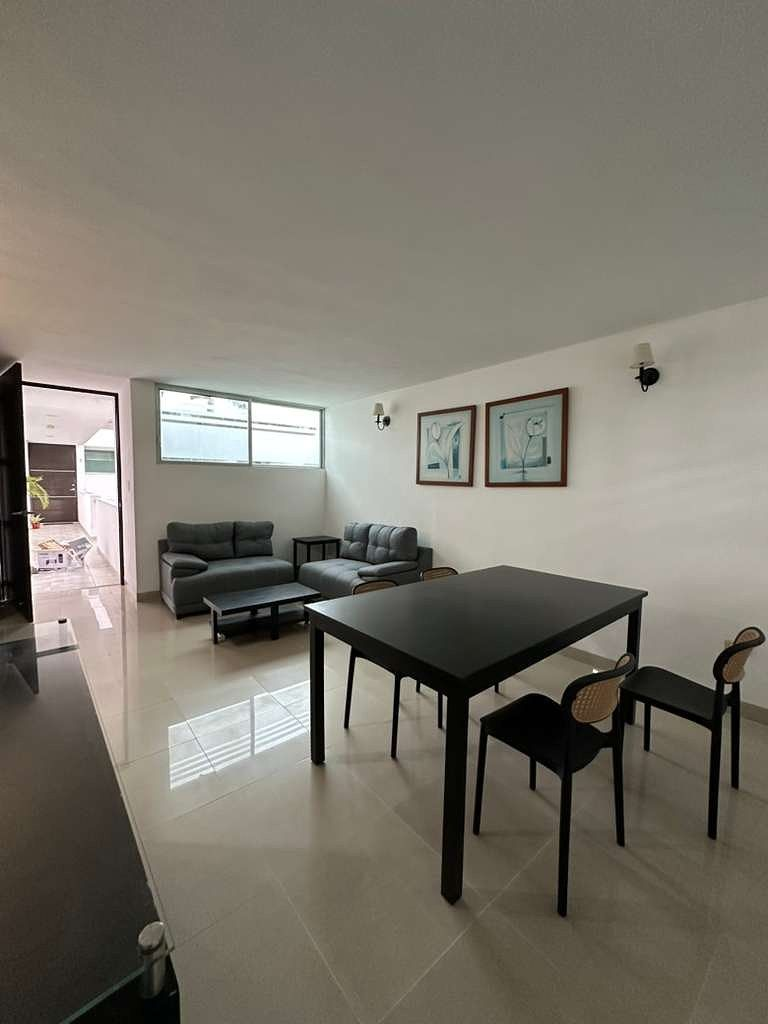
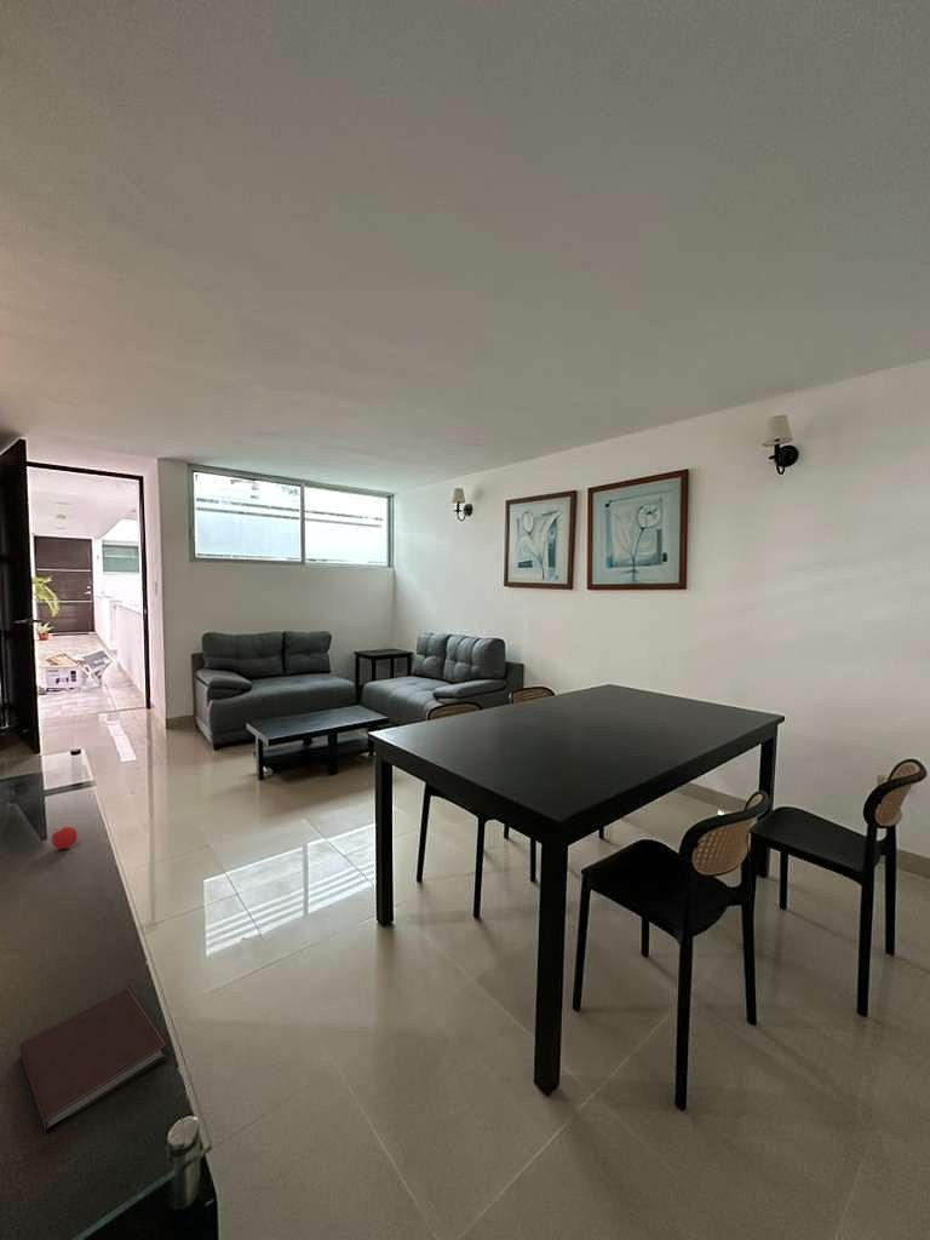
+ fruit [50,825,79,850]
+ notebook [18,984,170,1136]
